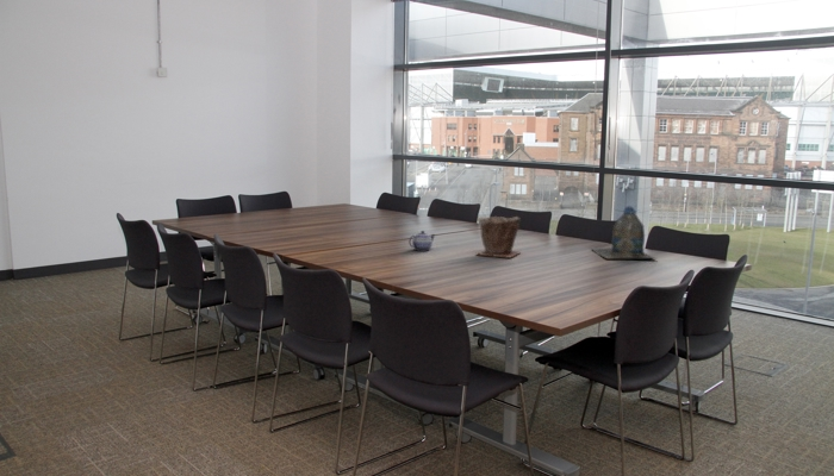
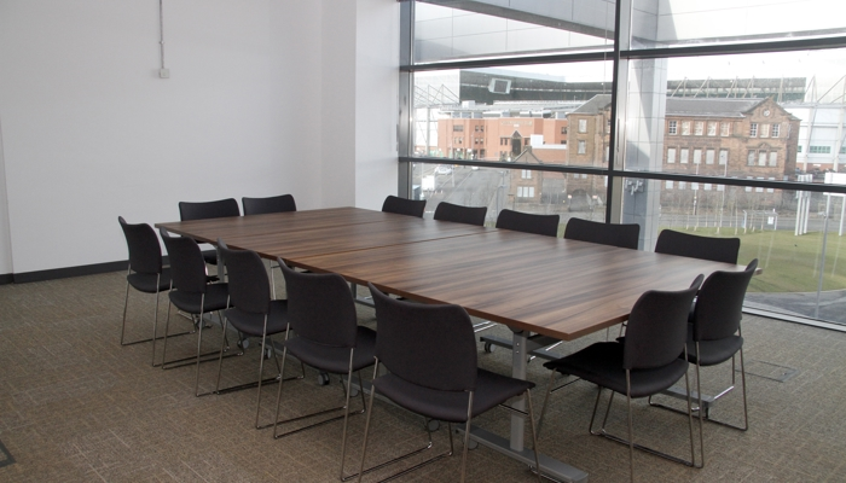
- plant pot [475,215,522,259]
- teapot [407,230,437,252]
- water jug [591,205,659,261]
